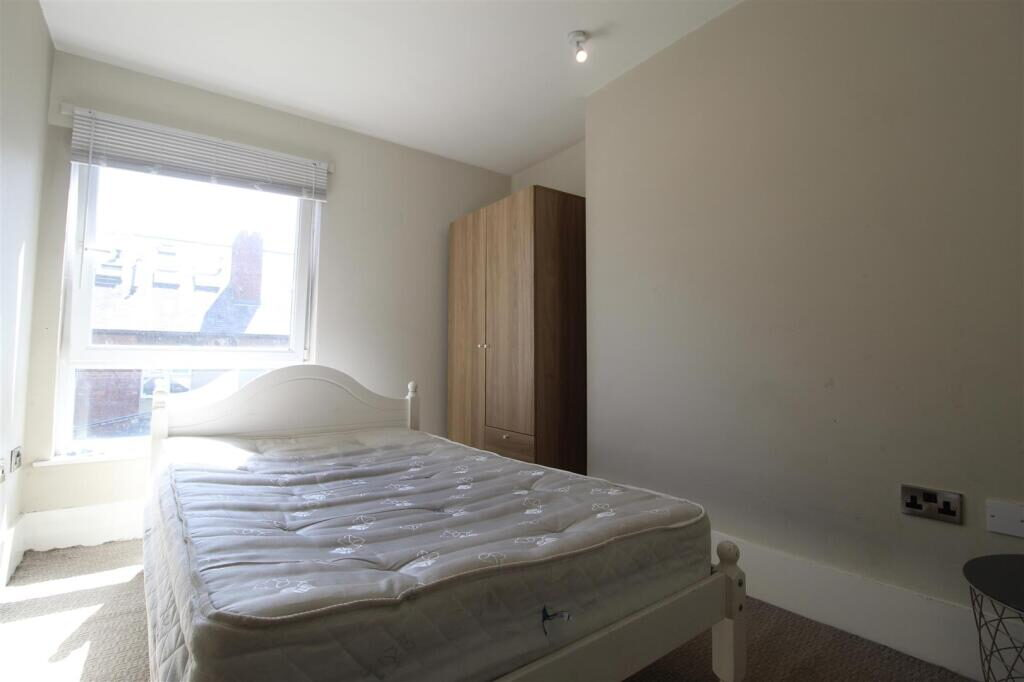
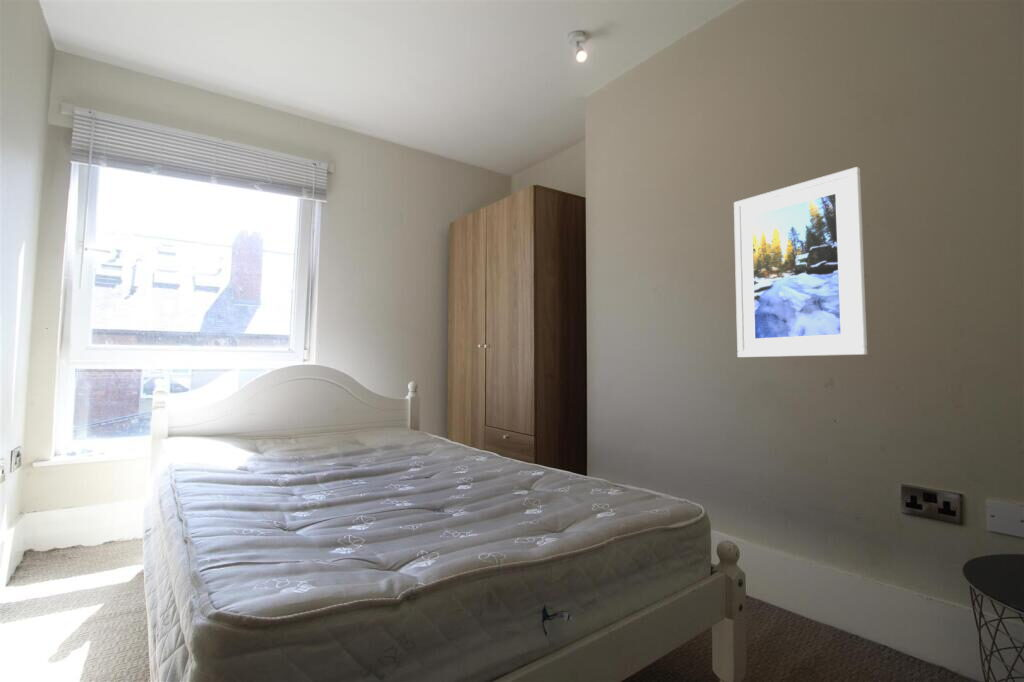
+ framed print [733,166,868,358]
